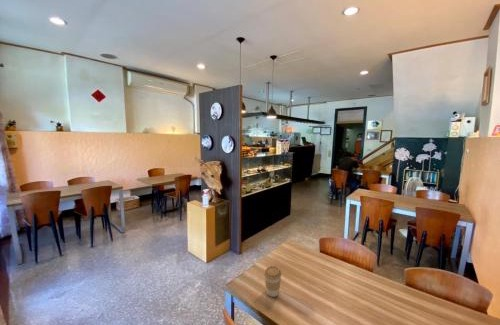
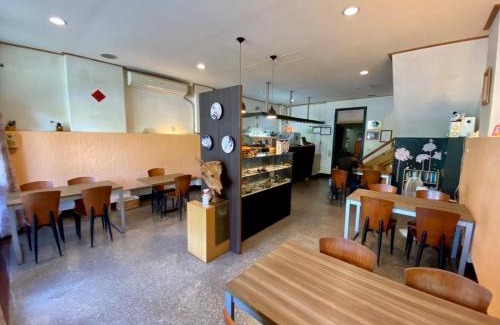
- coffee cup [263,265,283,298]
